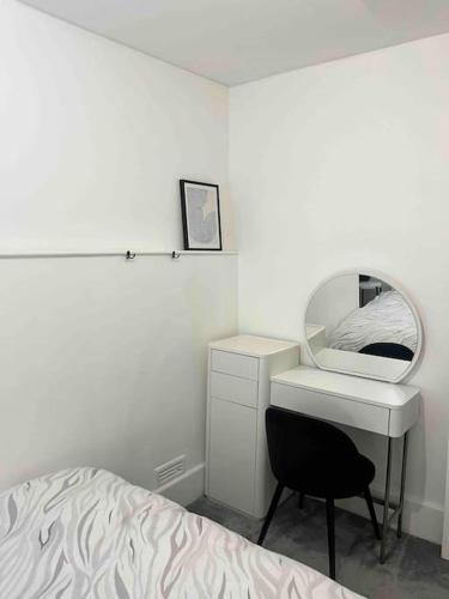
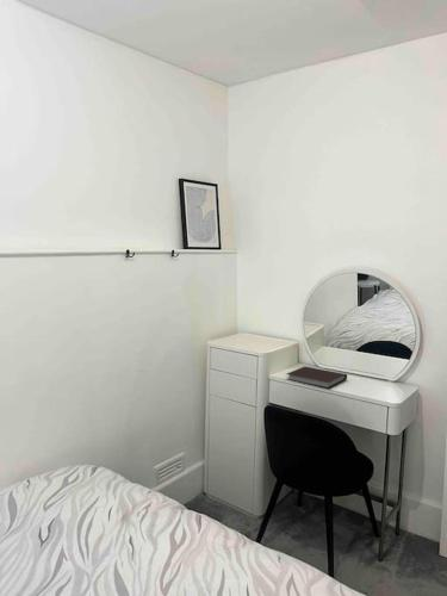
+ notebook [285,365,348,390]
